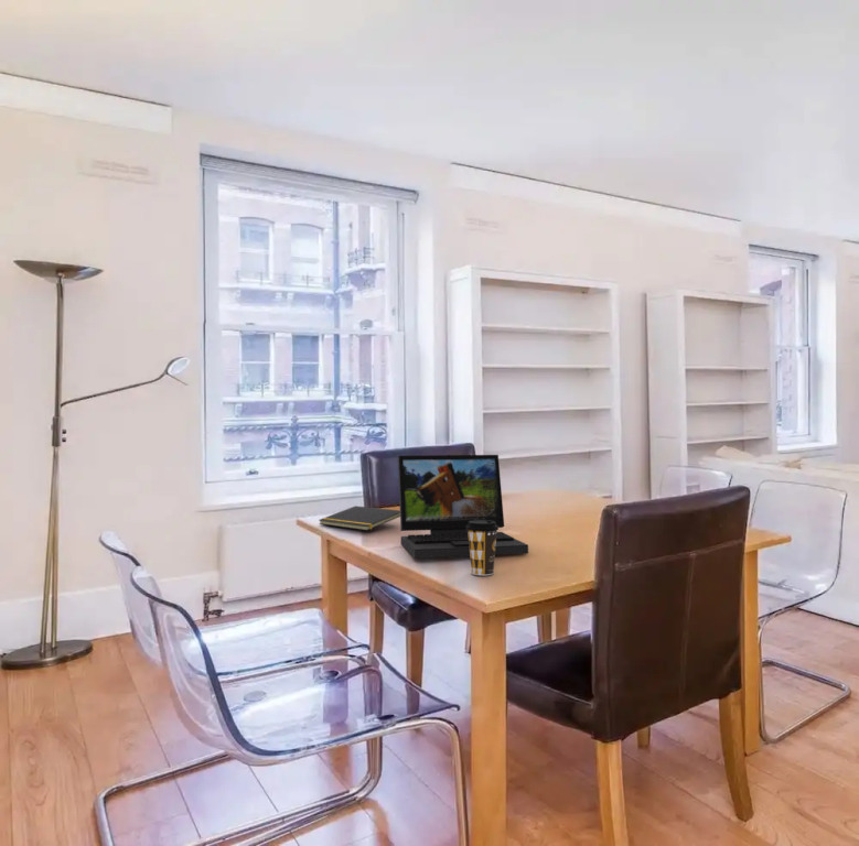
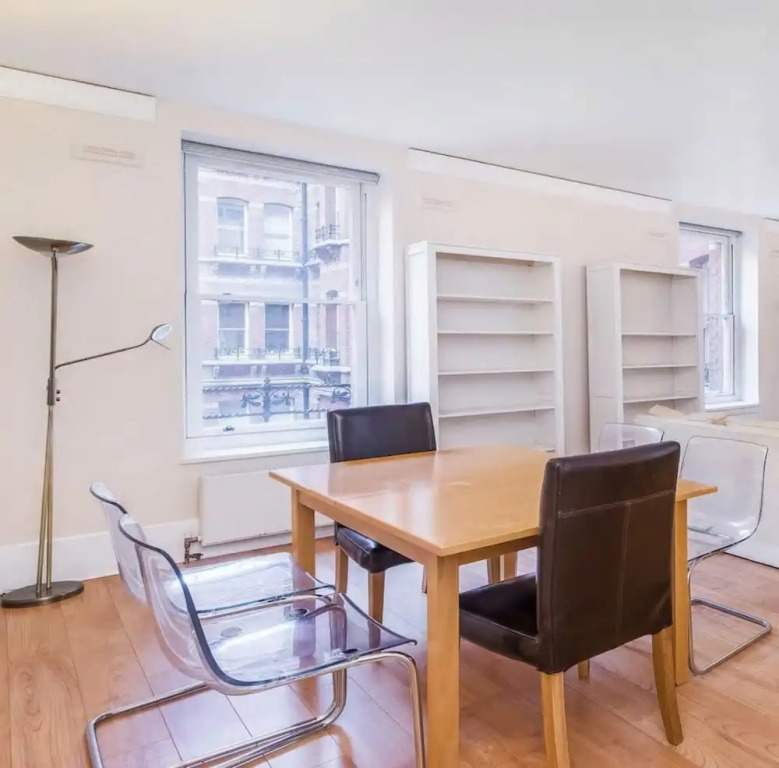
- coffee cup [466,520,500,576]
- notepad [318,505,400,532]
- laptop [397,454,529,558]
